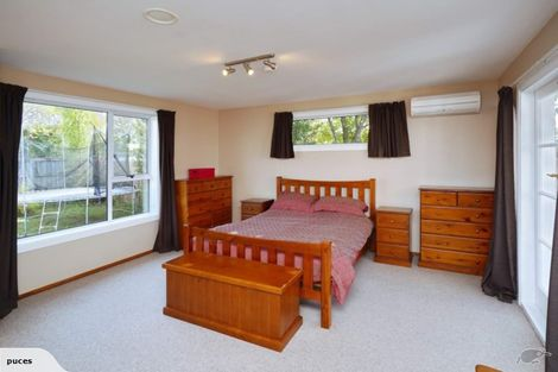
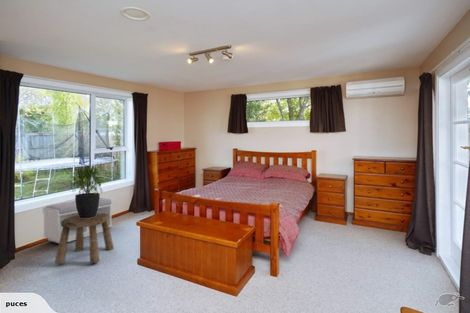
+ bench [42,197,113,244]
+ stool [54,213,115,265]
+ potted plant [70,164,106,218]
